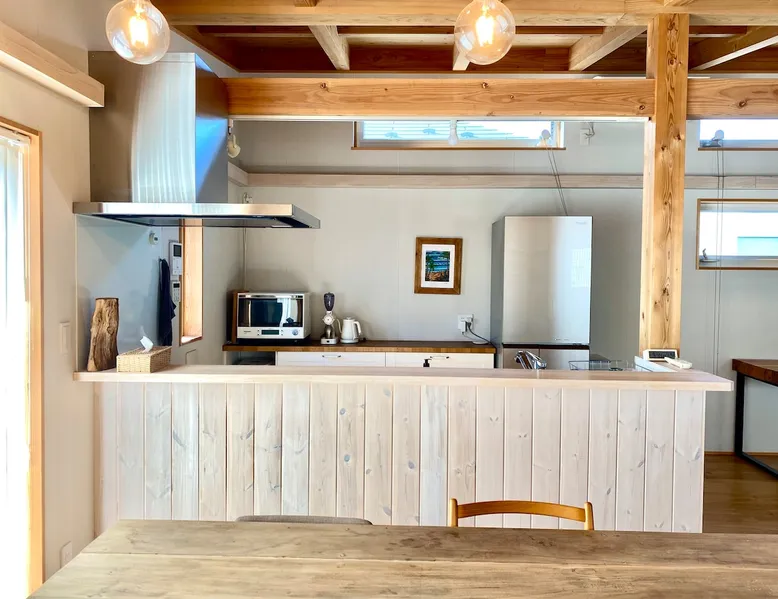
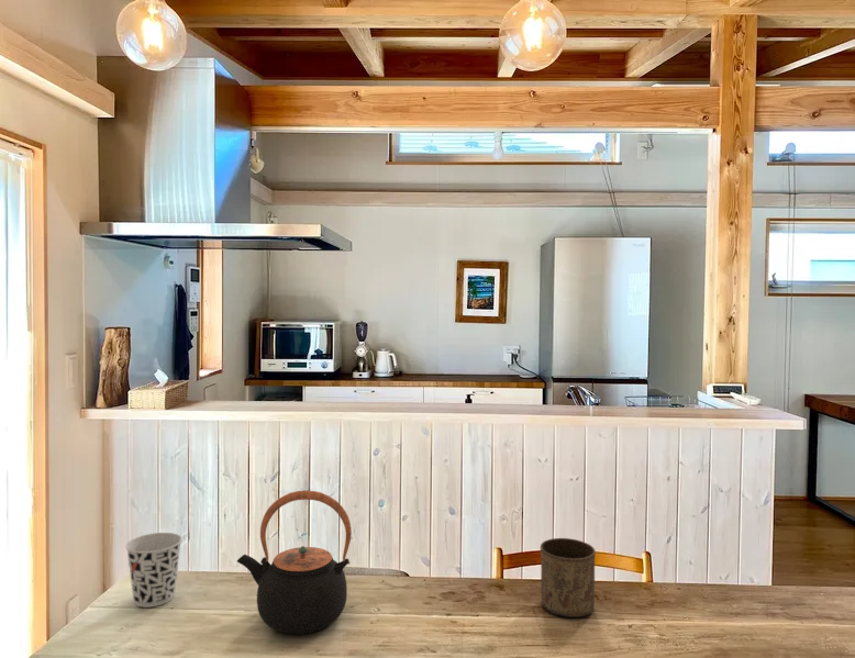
+ teapot [236,490,353,636]
+ cup [540,537,597,618]
+ cup [124,532,184,609]
